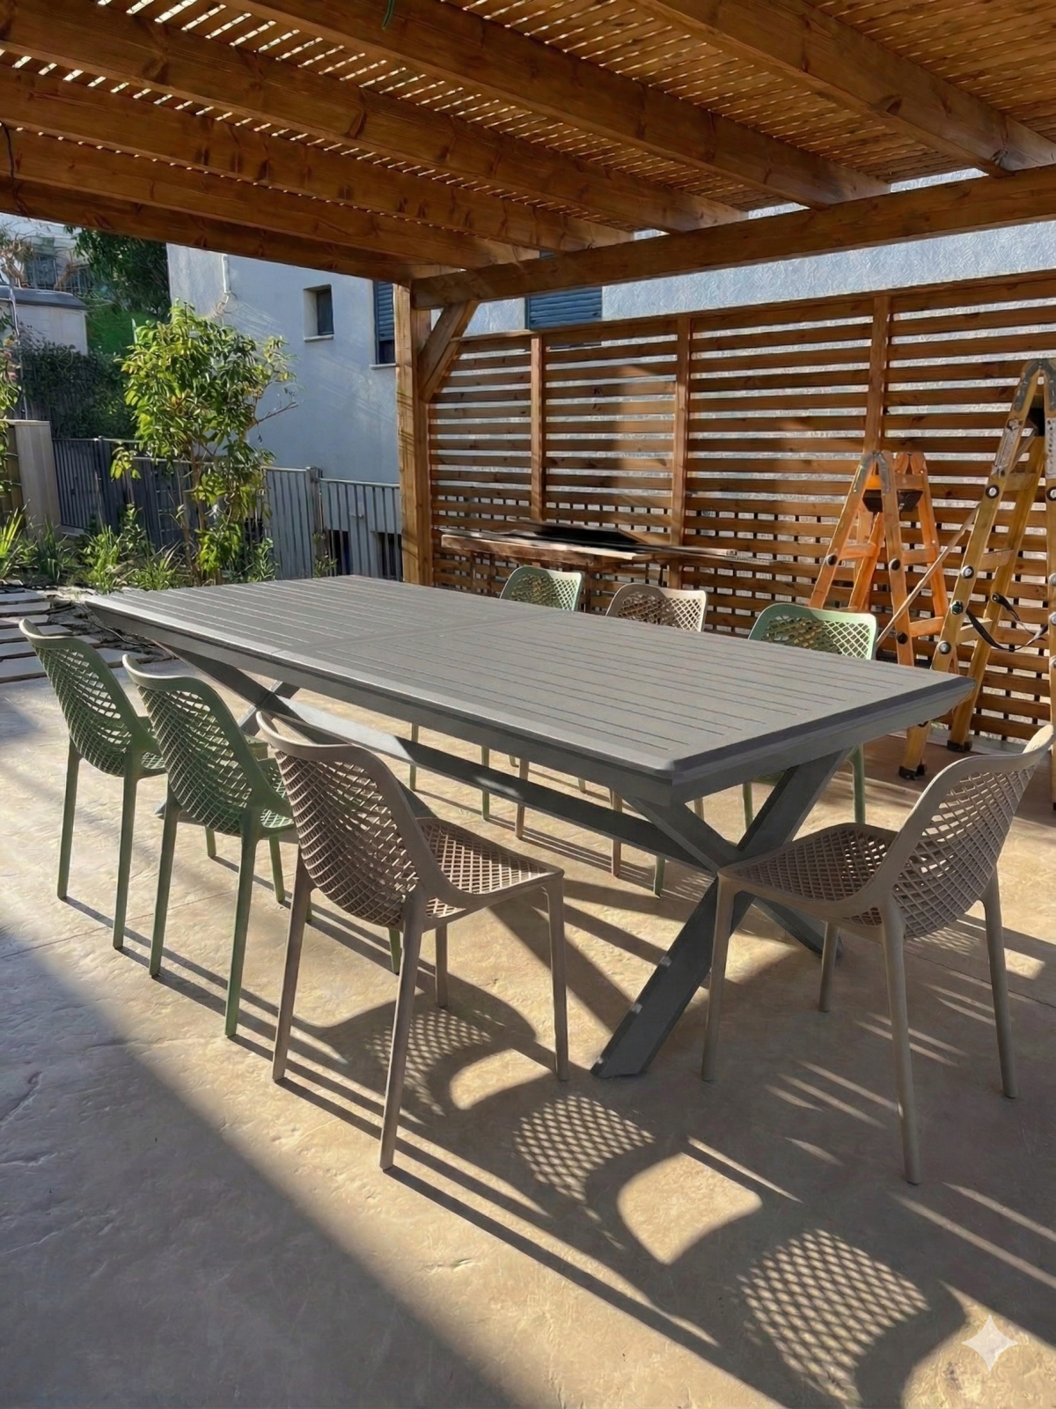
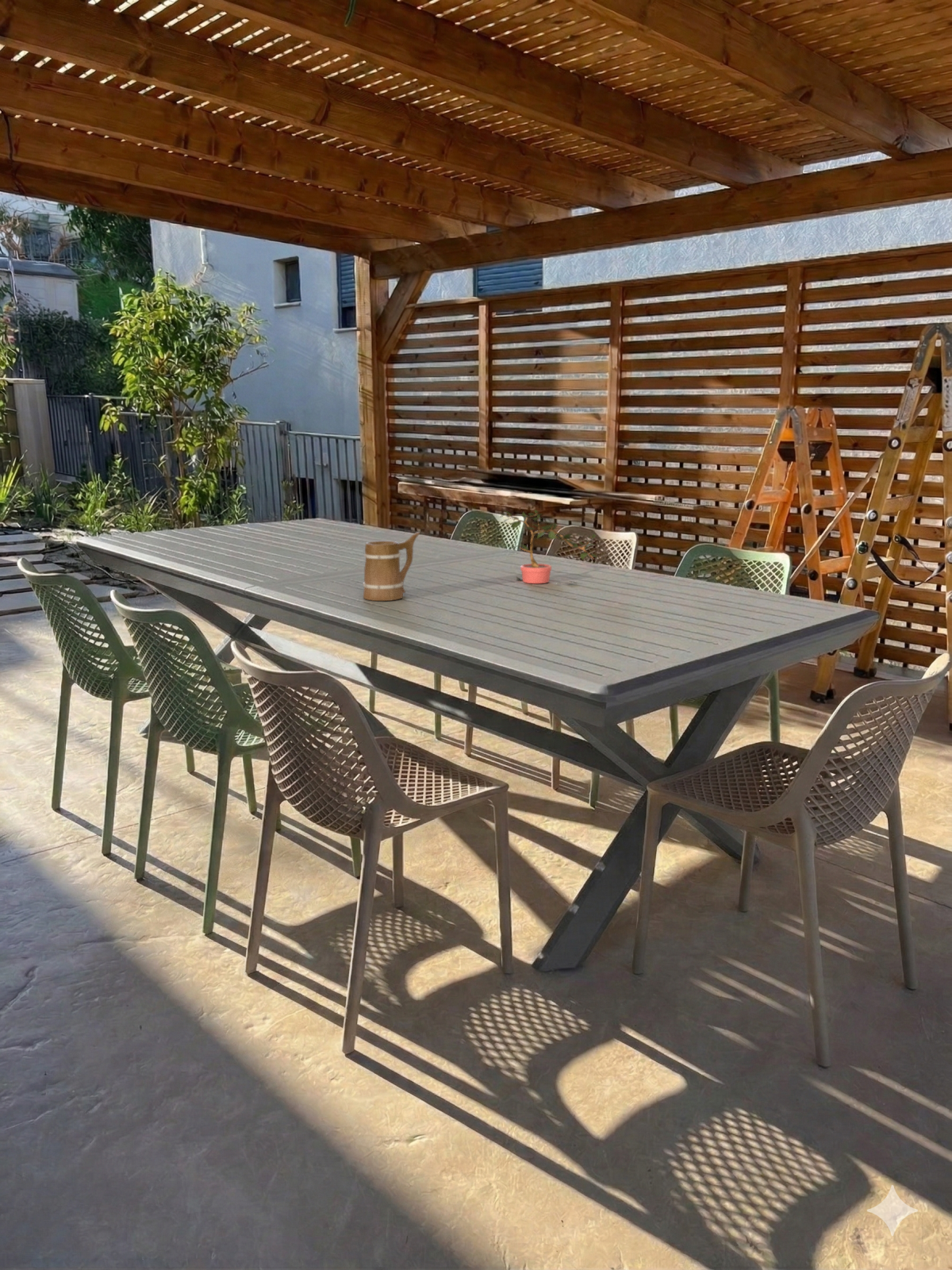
+ beer mug [362,531,420,602]
+ potted plant [500,509,598,585]
